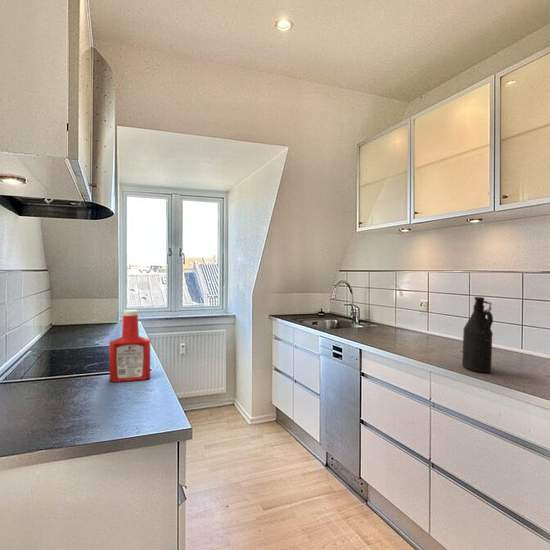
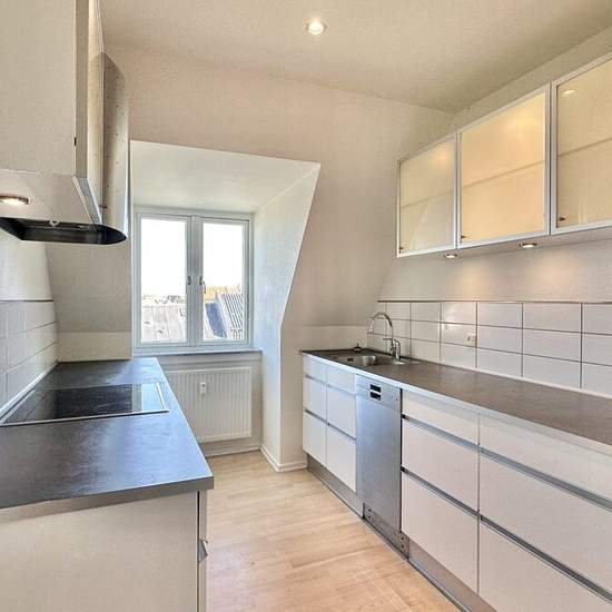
- soap bottle [109,309,151,383]
- bottle [461,296,494,373]
